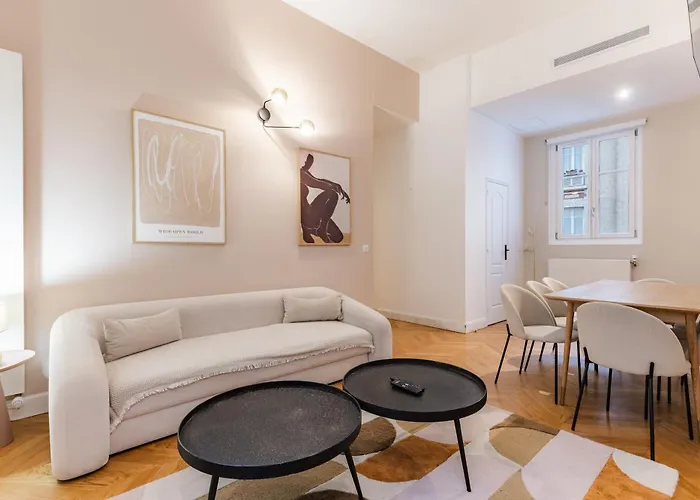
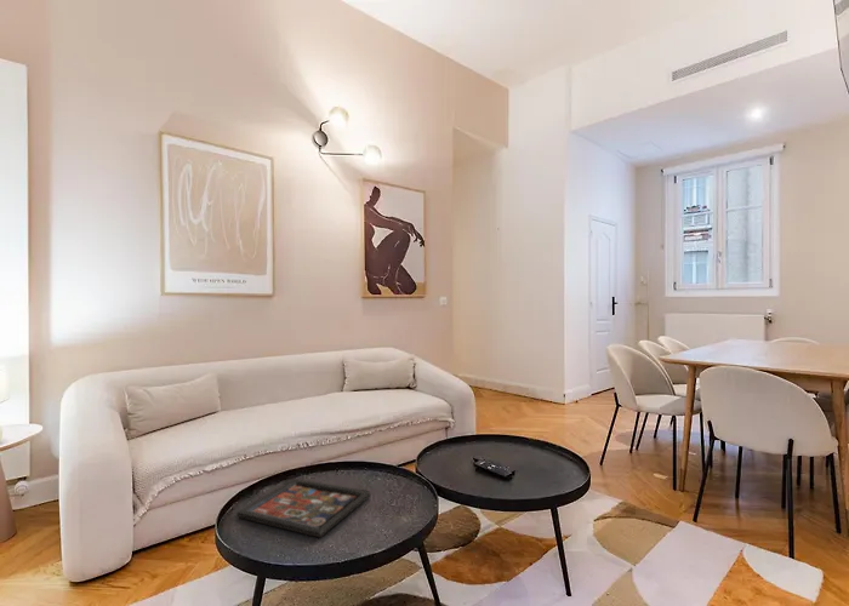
+ decorative tray [235,478,371,538]
